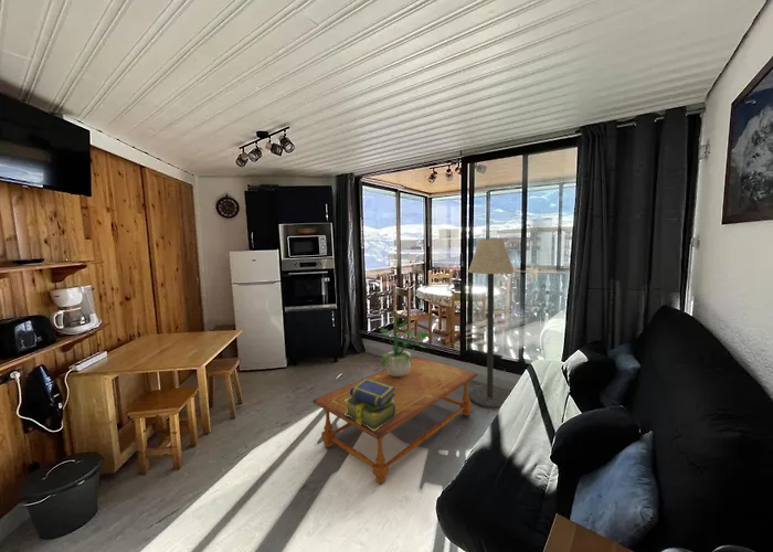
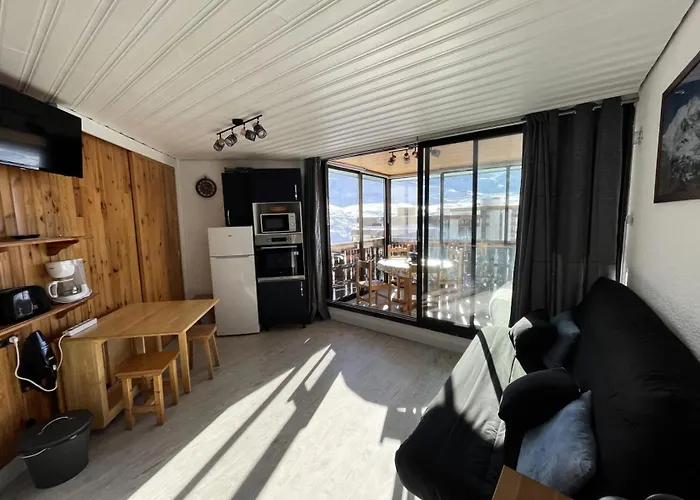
- floor lamp [467,237,516,410]
- coffee table [311,355,478,485]
- stack of books [345,376,395,431]
- potted plant [379,307,430,376]
